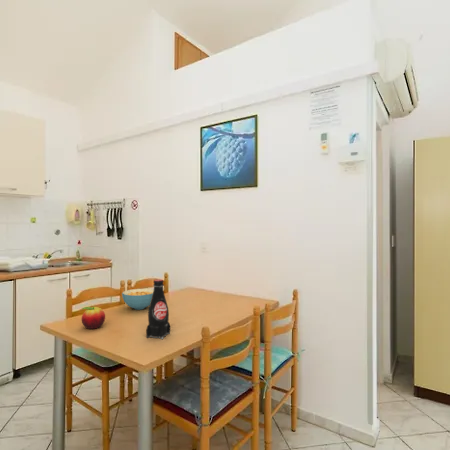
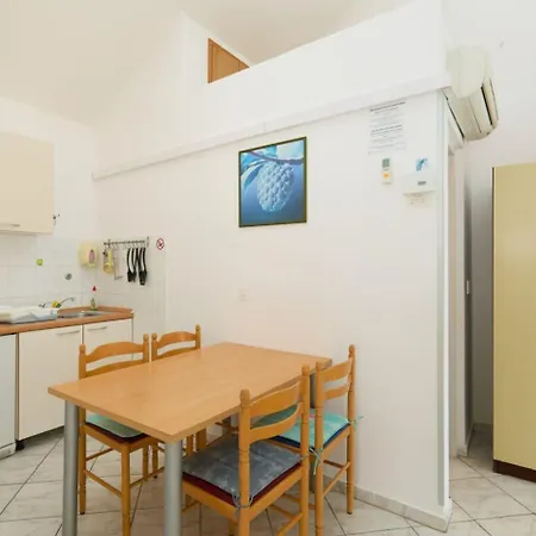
- cereal bowl [121,288,154,311]
- fruit [81,306,106,330]
- bottle [145,278,171,340]
